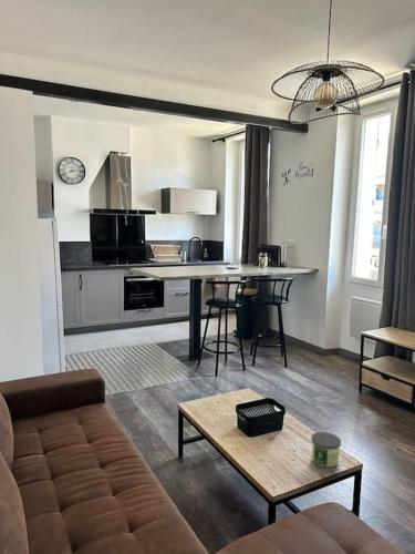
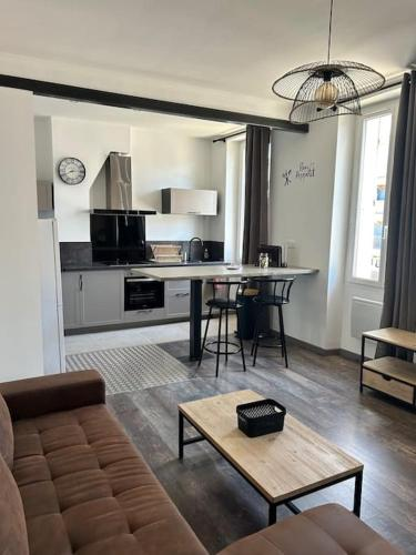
- candle [310,431,342,469]
